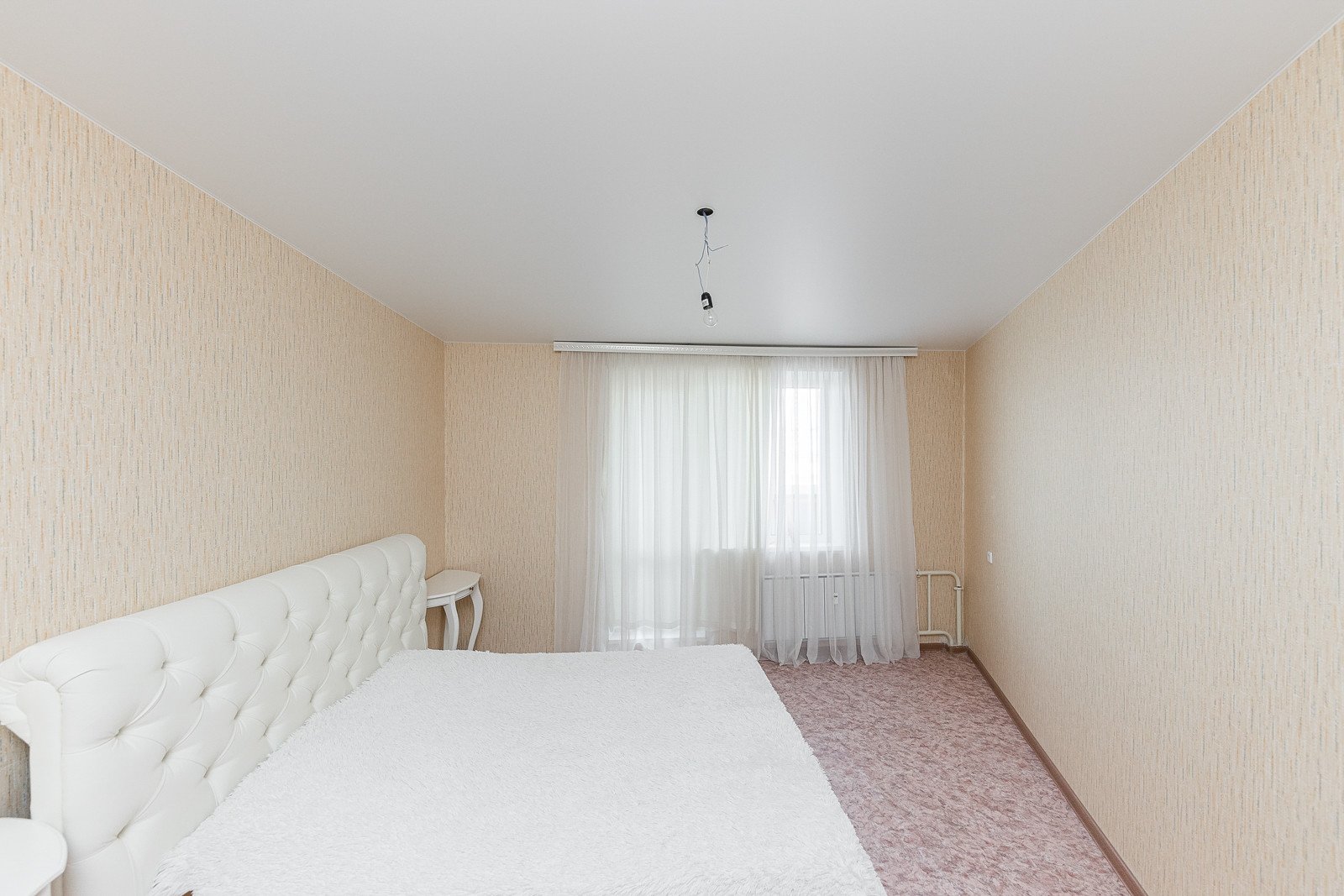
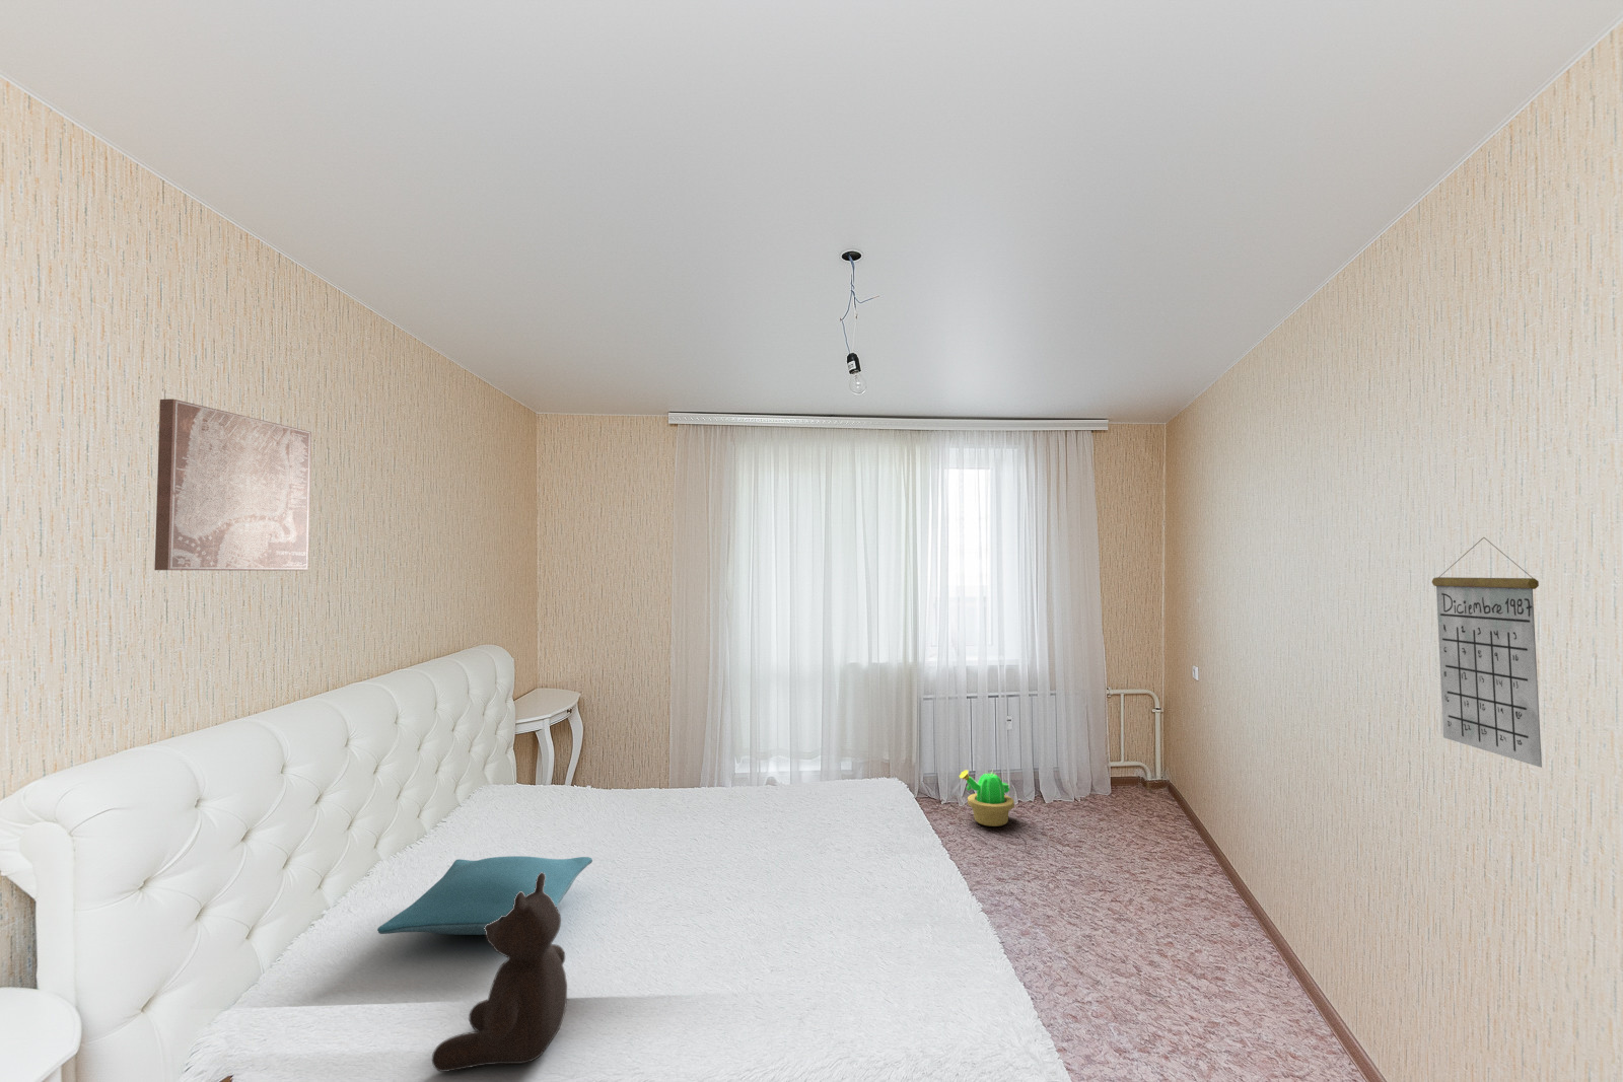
+ decorative plant [959,768,1016,827]
+ wall art [153,399,313,572]
+ pillow [377,855,593,936]
+ teddy bear [431,872,568,1072]
+ calendar [1431,536,1543,769]
